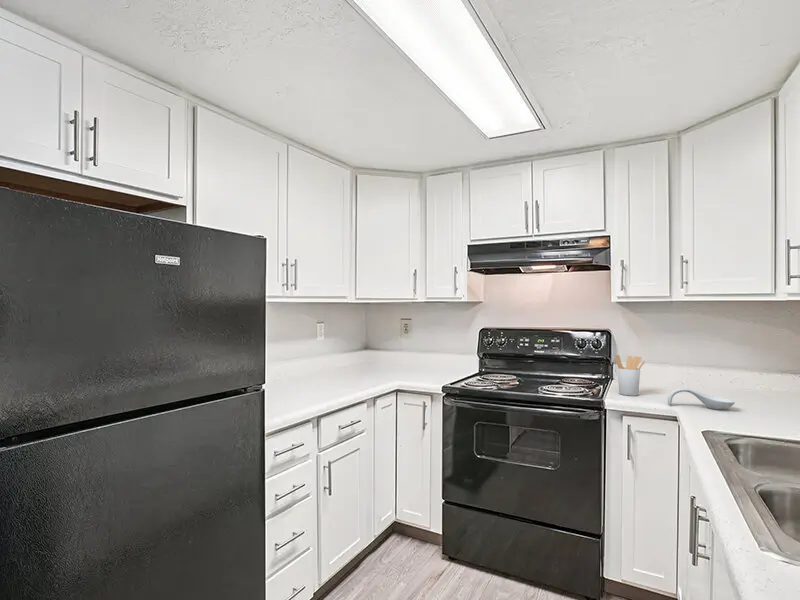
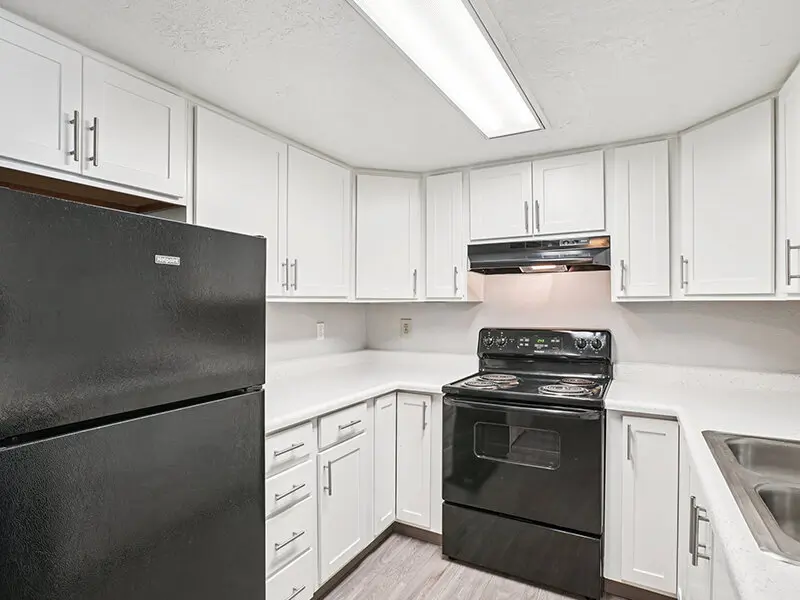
- spoon rest [667,387,736,411]
- utensil holder [614,354,646,397]
